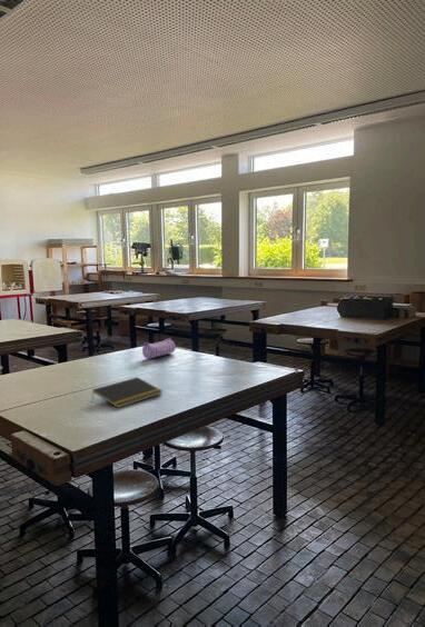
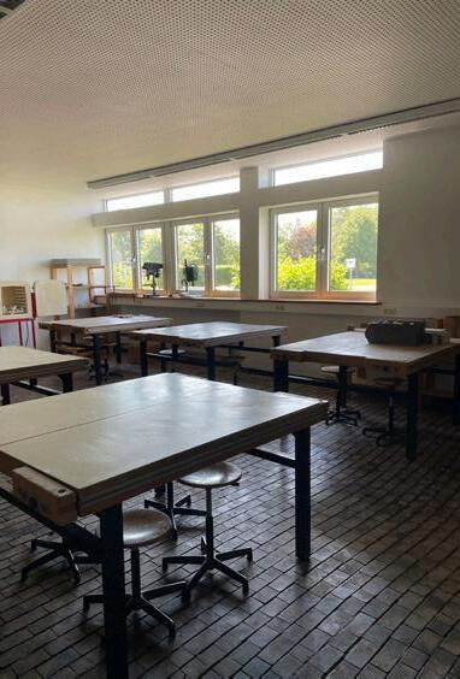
- notepad [91,376,164,409]
- pencil case [141,337,177,360]
